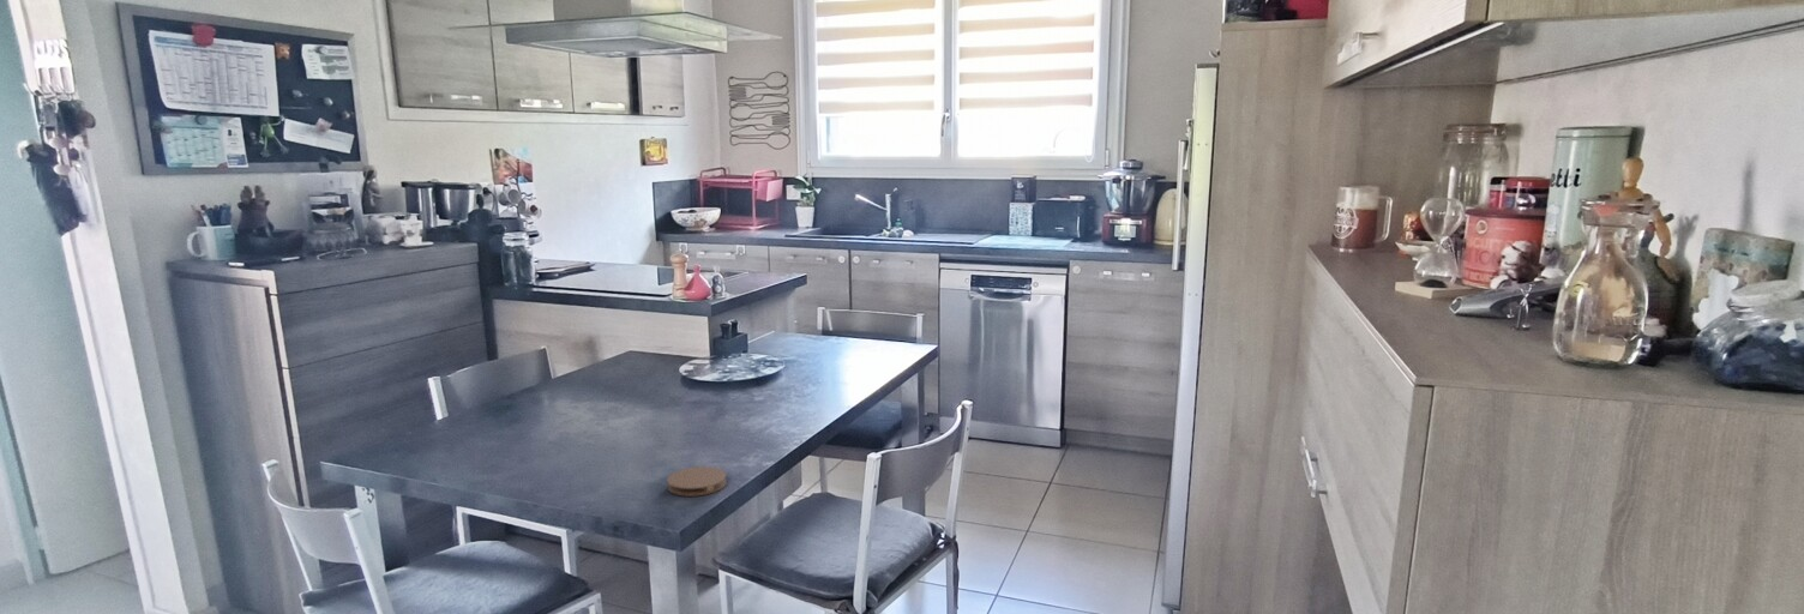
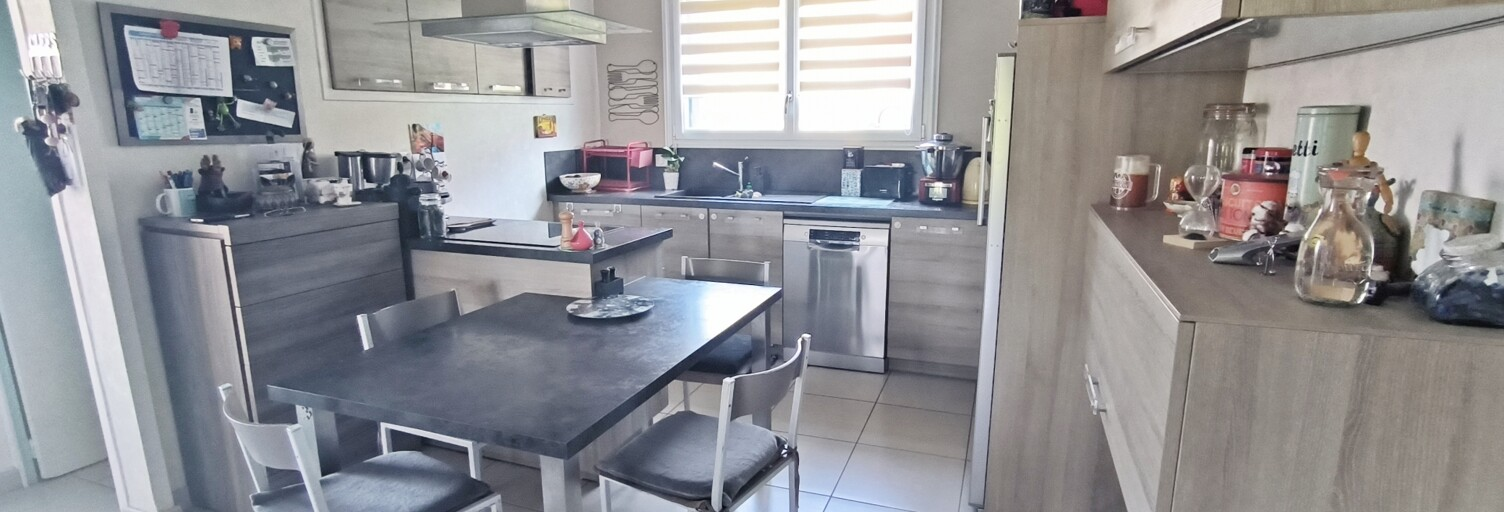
- coaster [666,465,728,498]
